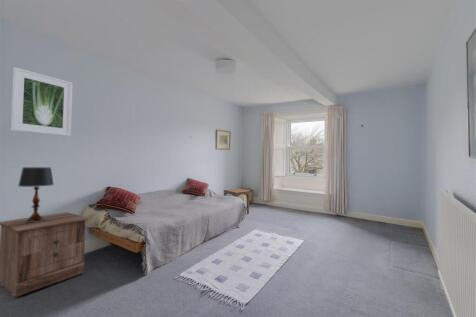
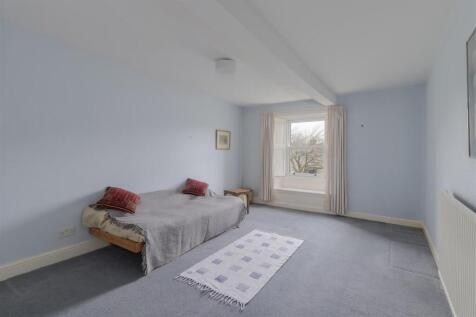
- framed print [10,66,73,137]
- nightstand [0,211,89,298]
- table lamp [17,166,55,222]
